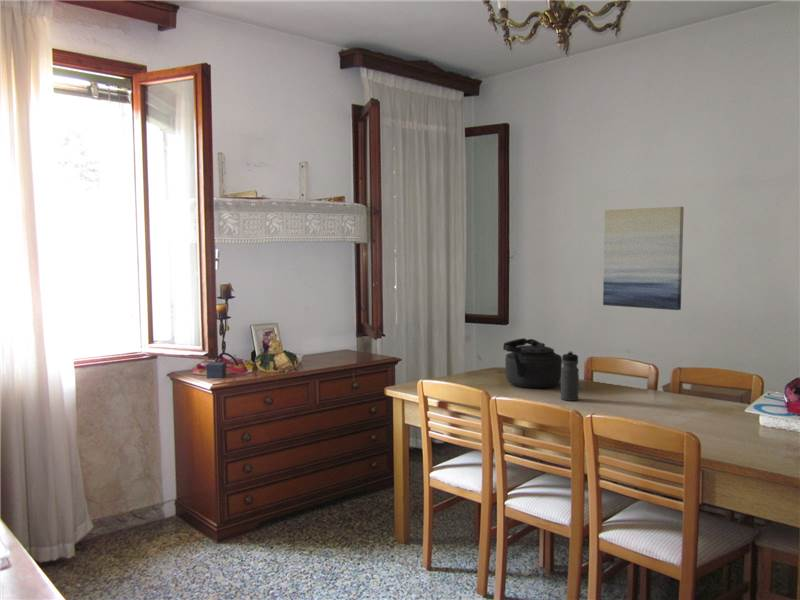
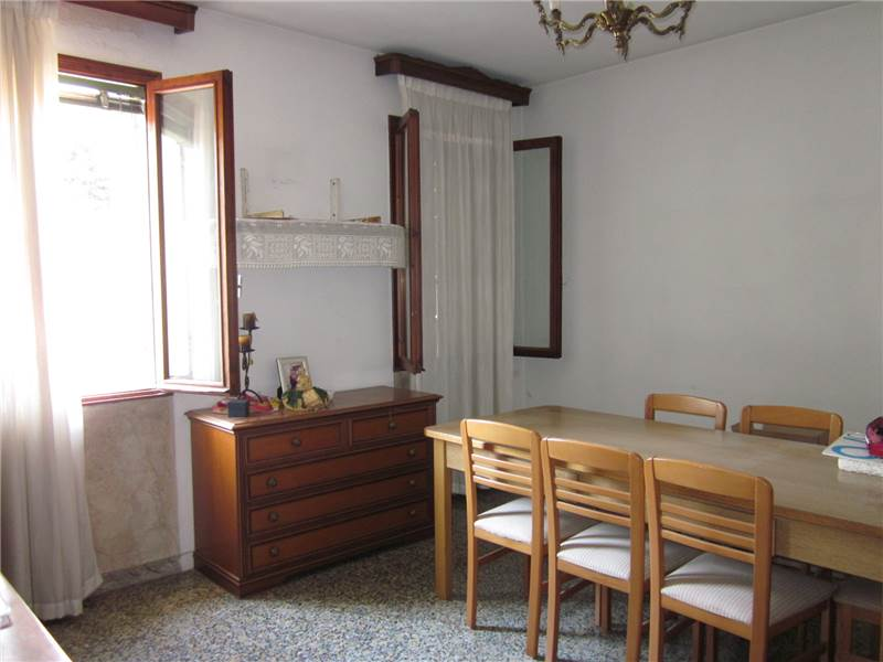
- kettle [502,337,563,389]
- wall art [602,206,685,311]
- water bottle [560,350,580,402]
